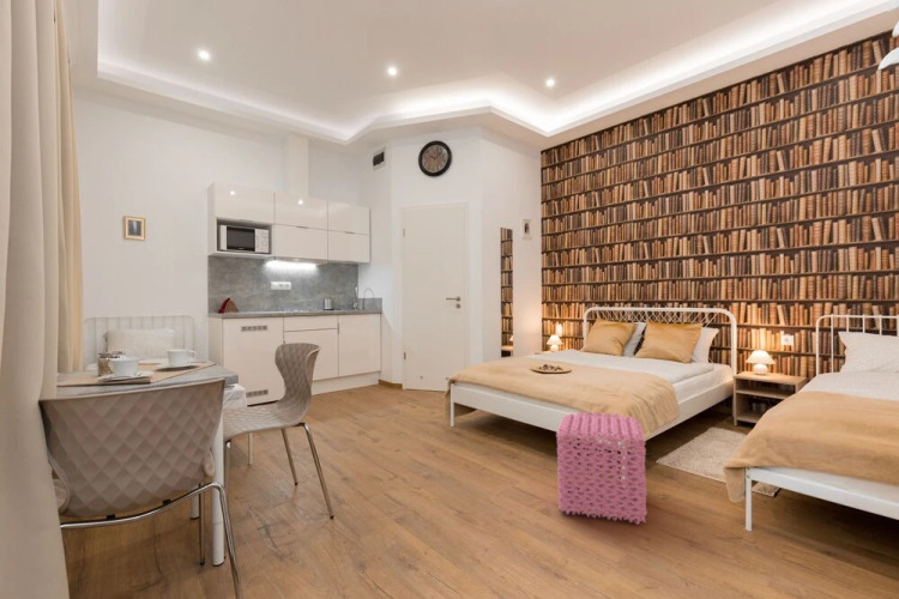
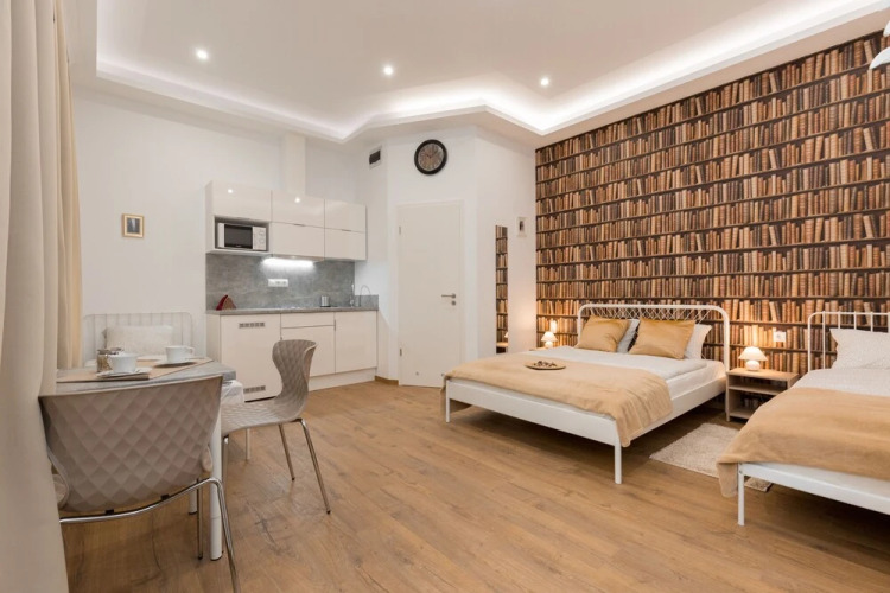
- pouf [555,410,648,526]
